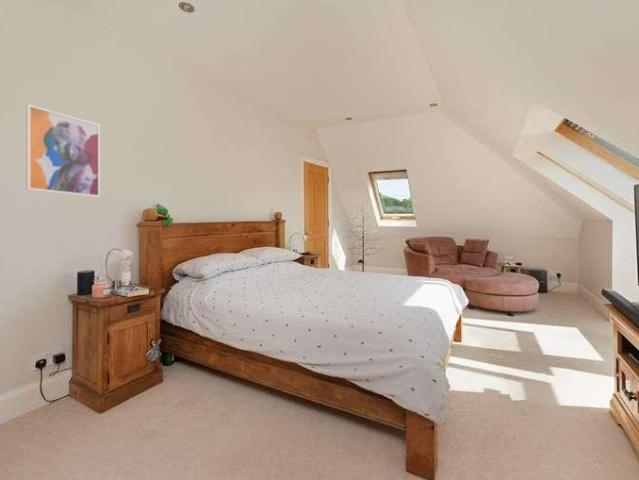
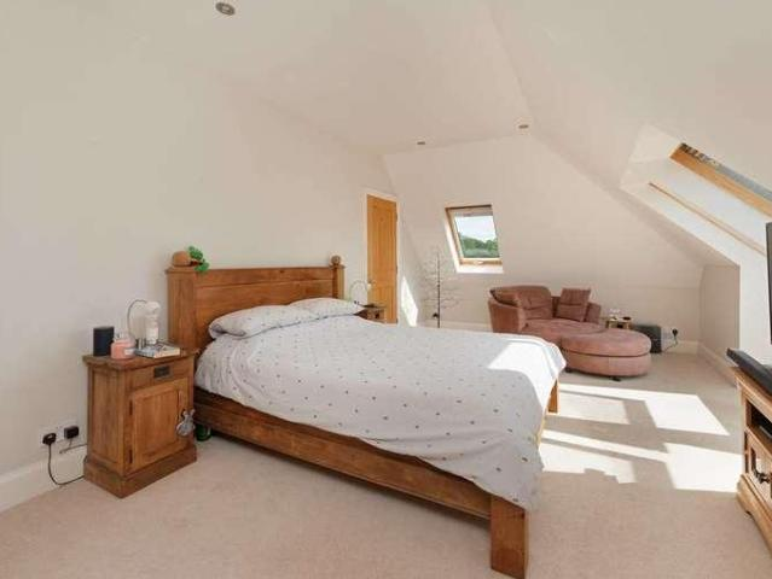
- wall art [25,104,101,198]
